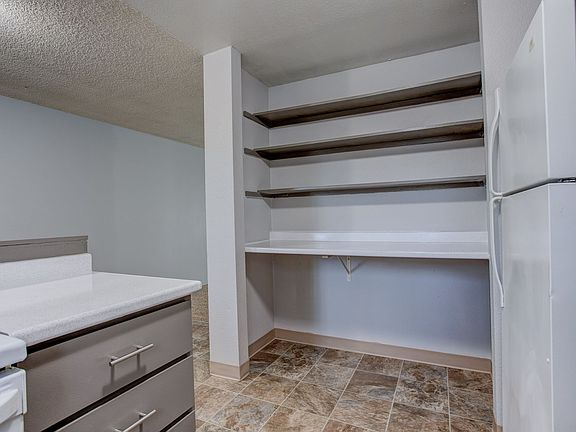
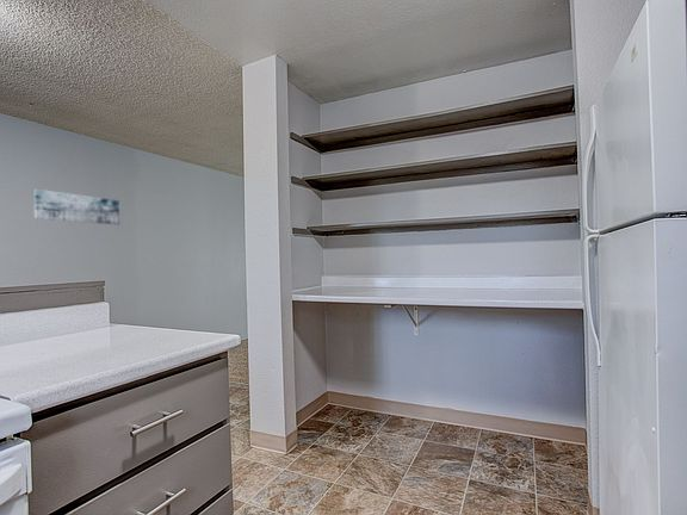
+ wall art [33,188,120,227]
